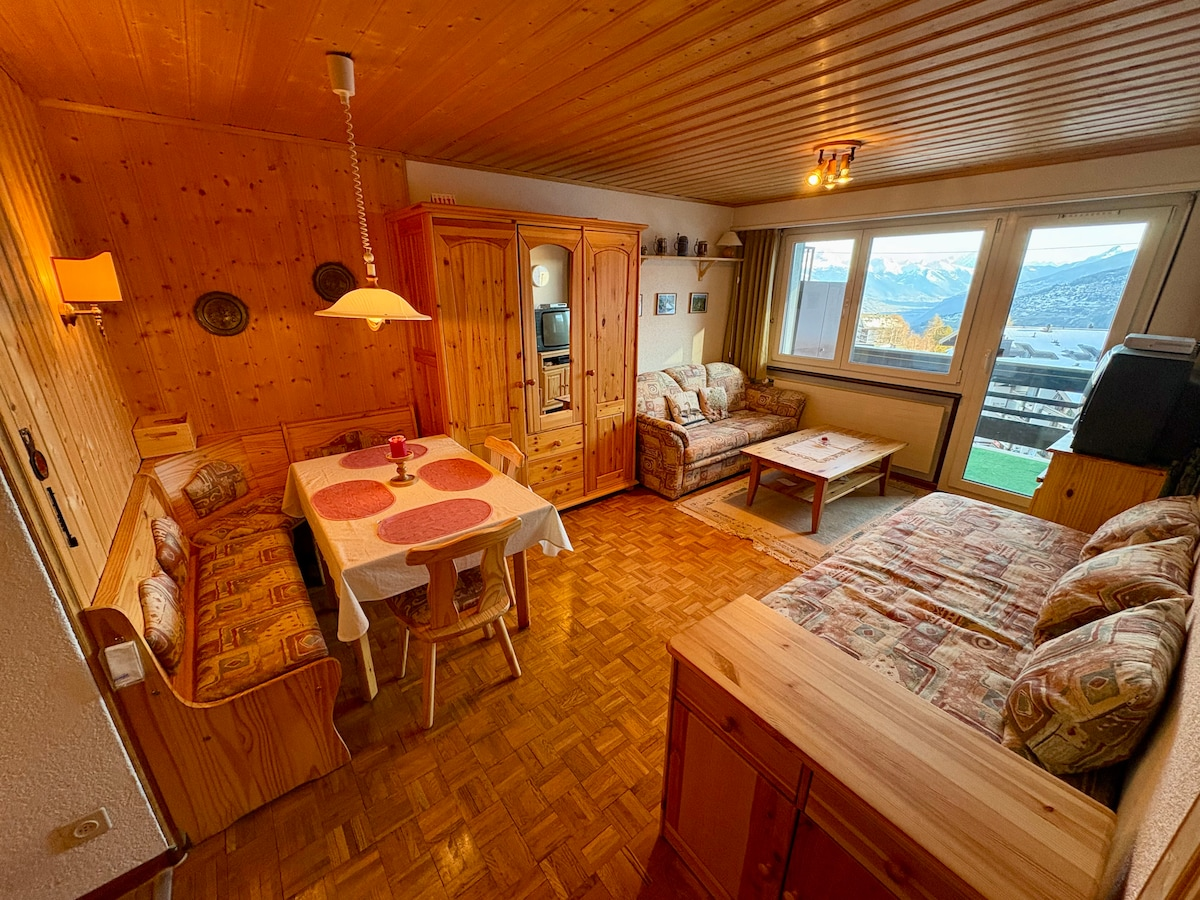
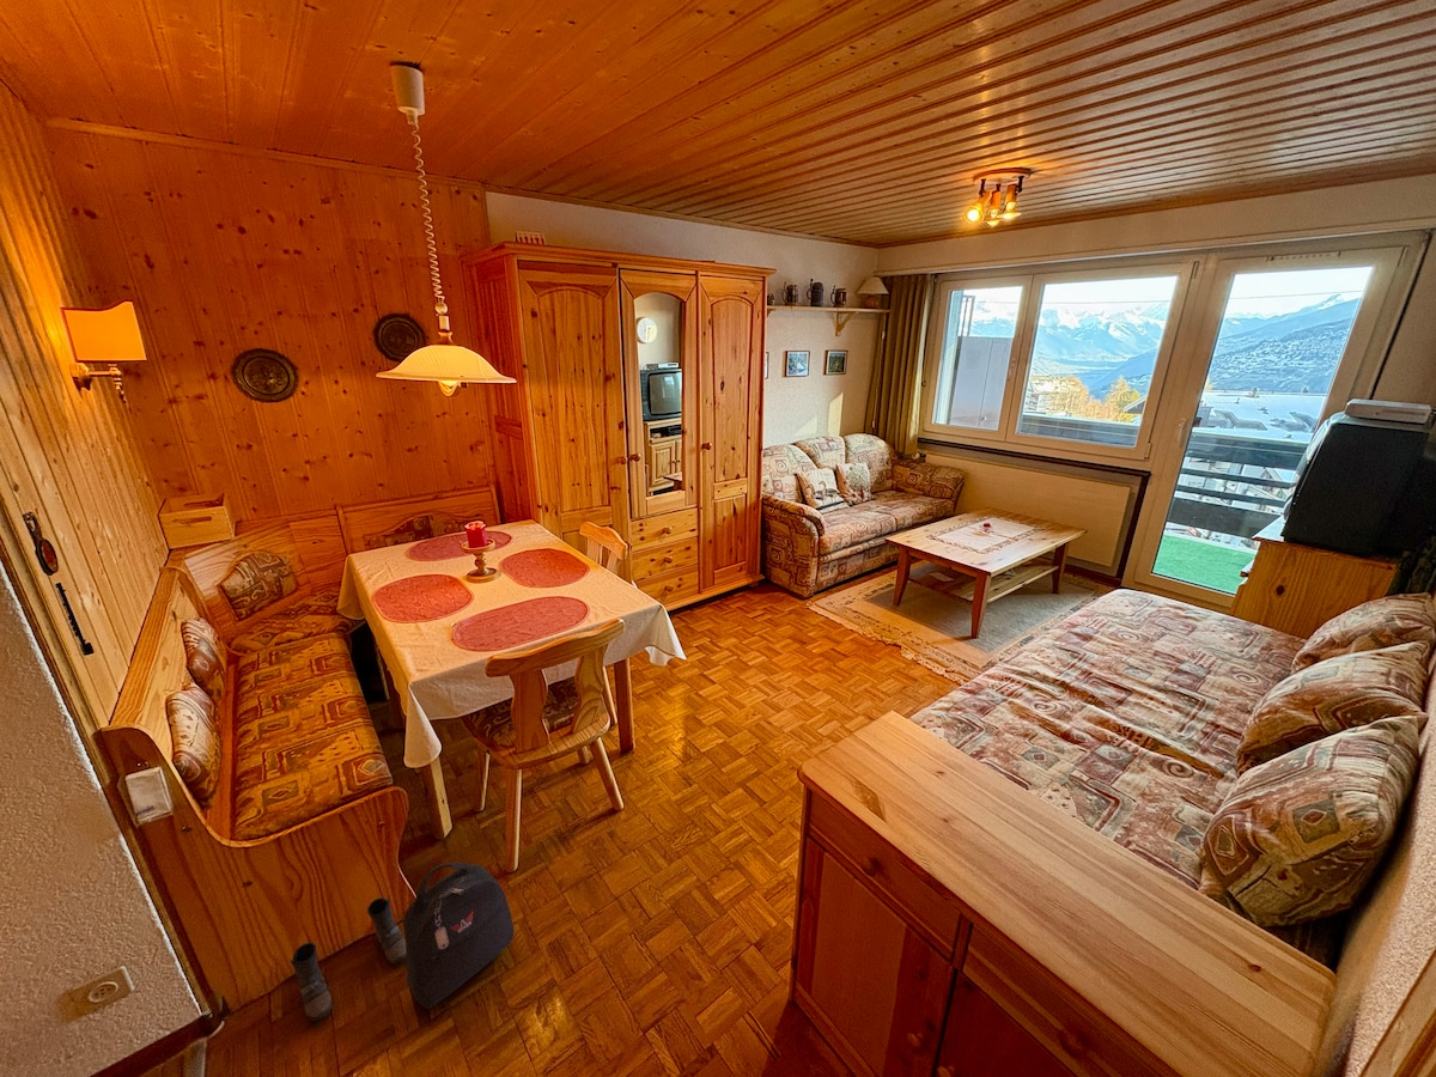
+ boots [290,896,407,1022]
+ backpack [402,862,515,1010]
